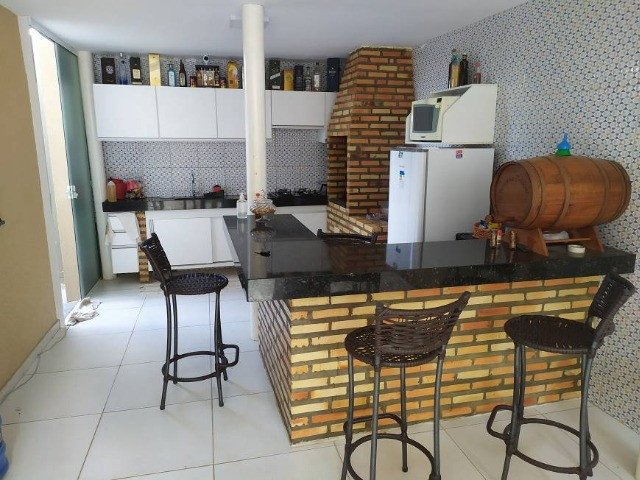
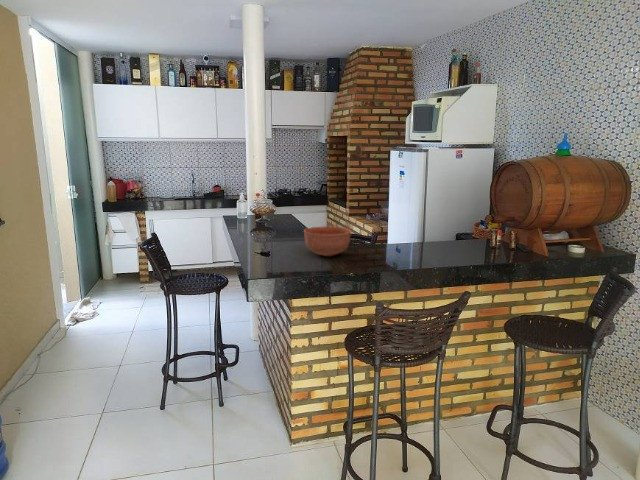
+ bowl [303,225,352,257]
